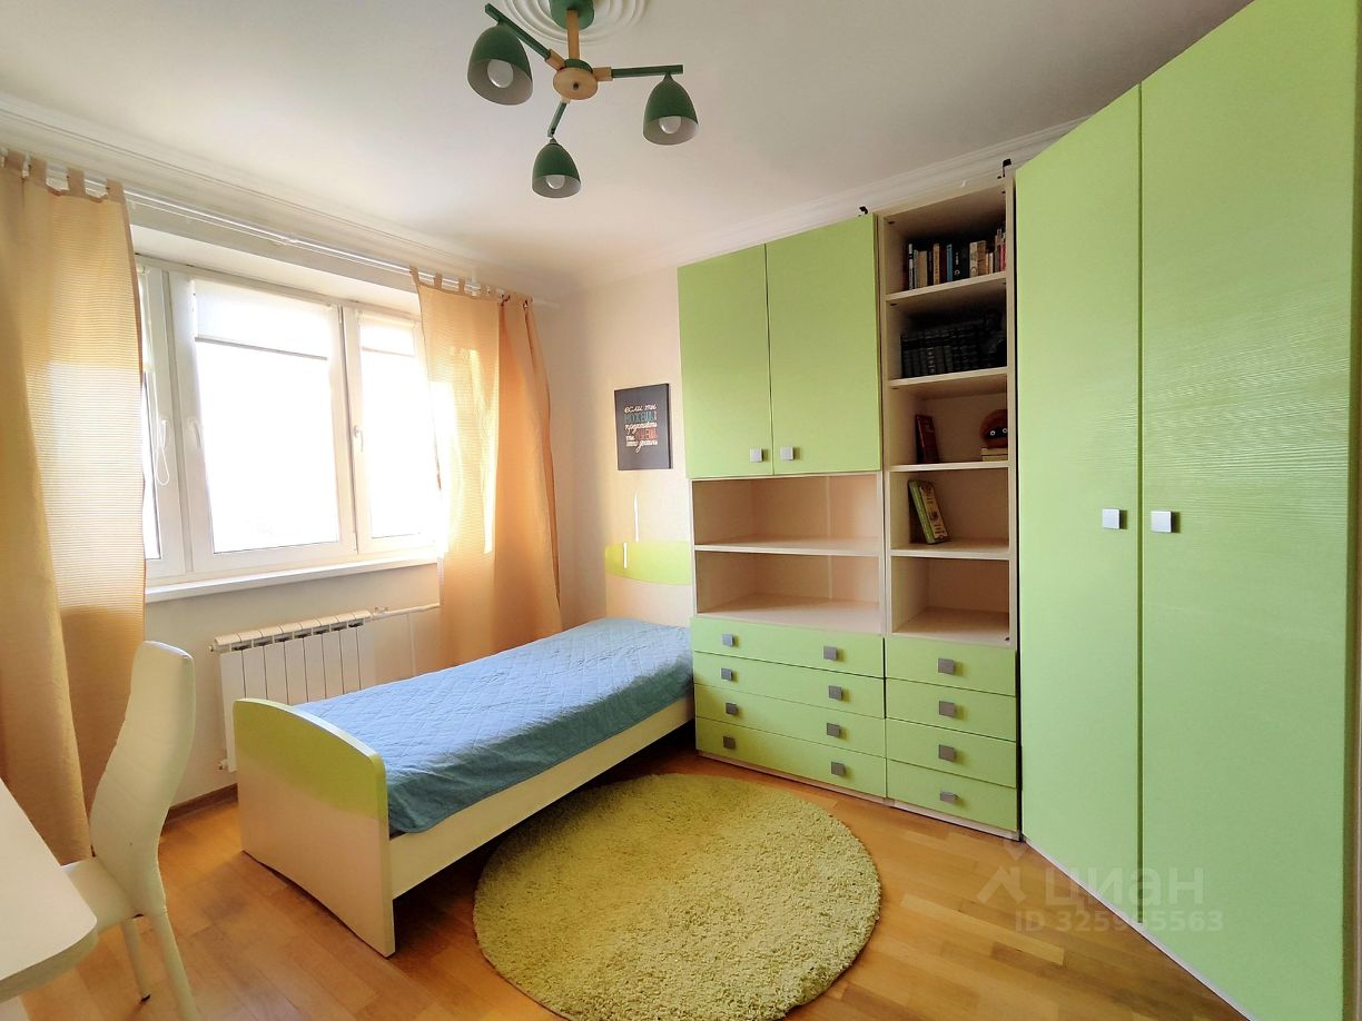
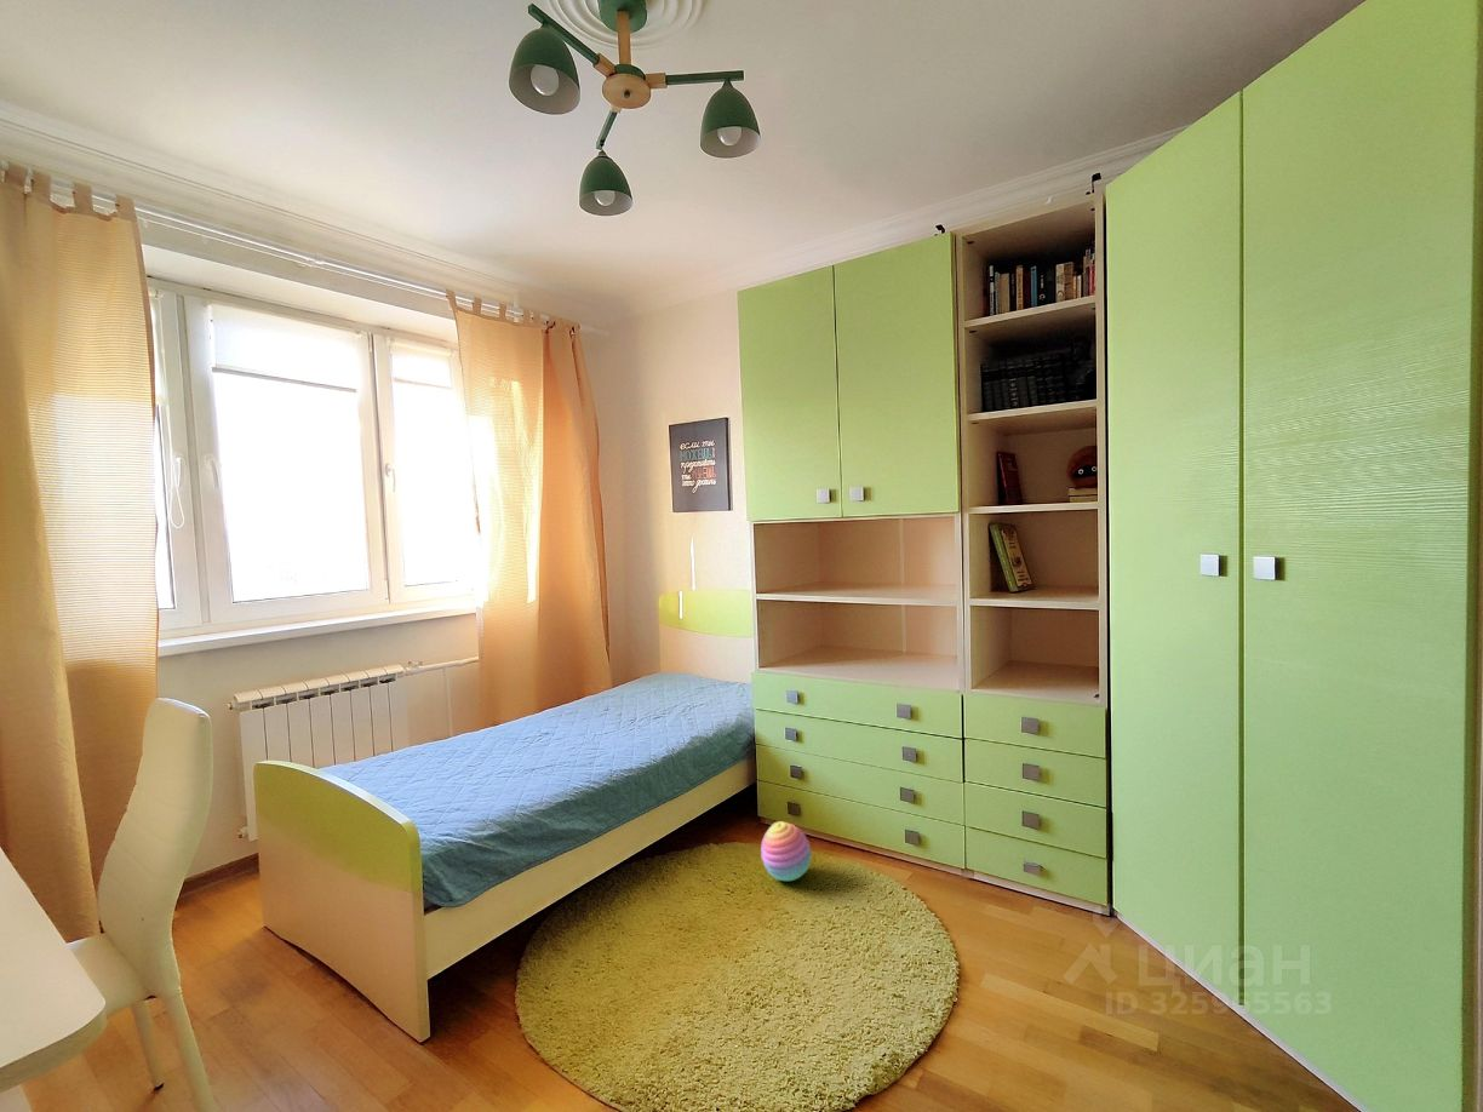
+ stacking toy [760,820,812,882]
